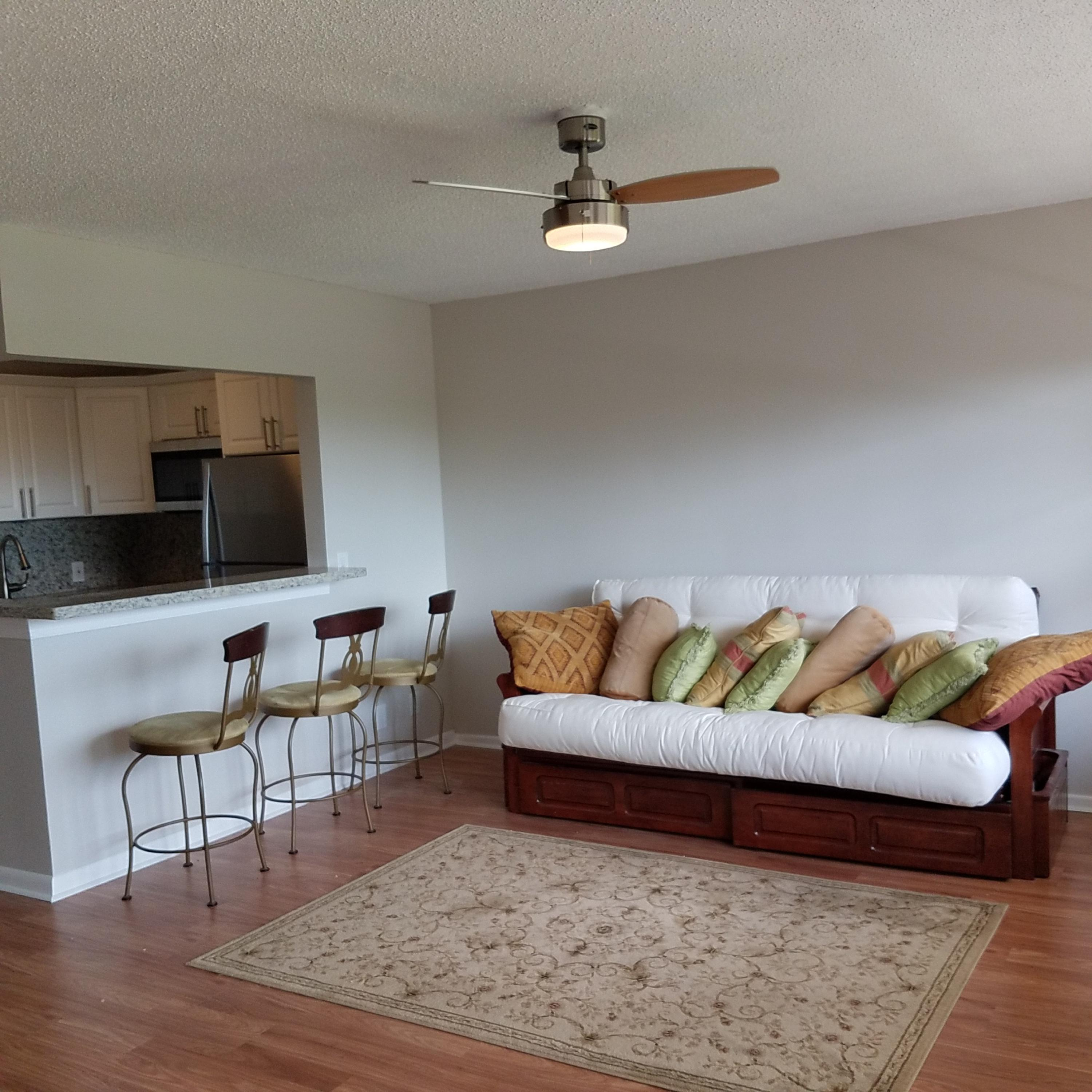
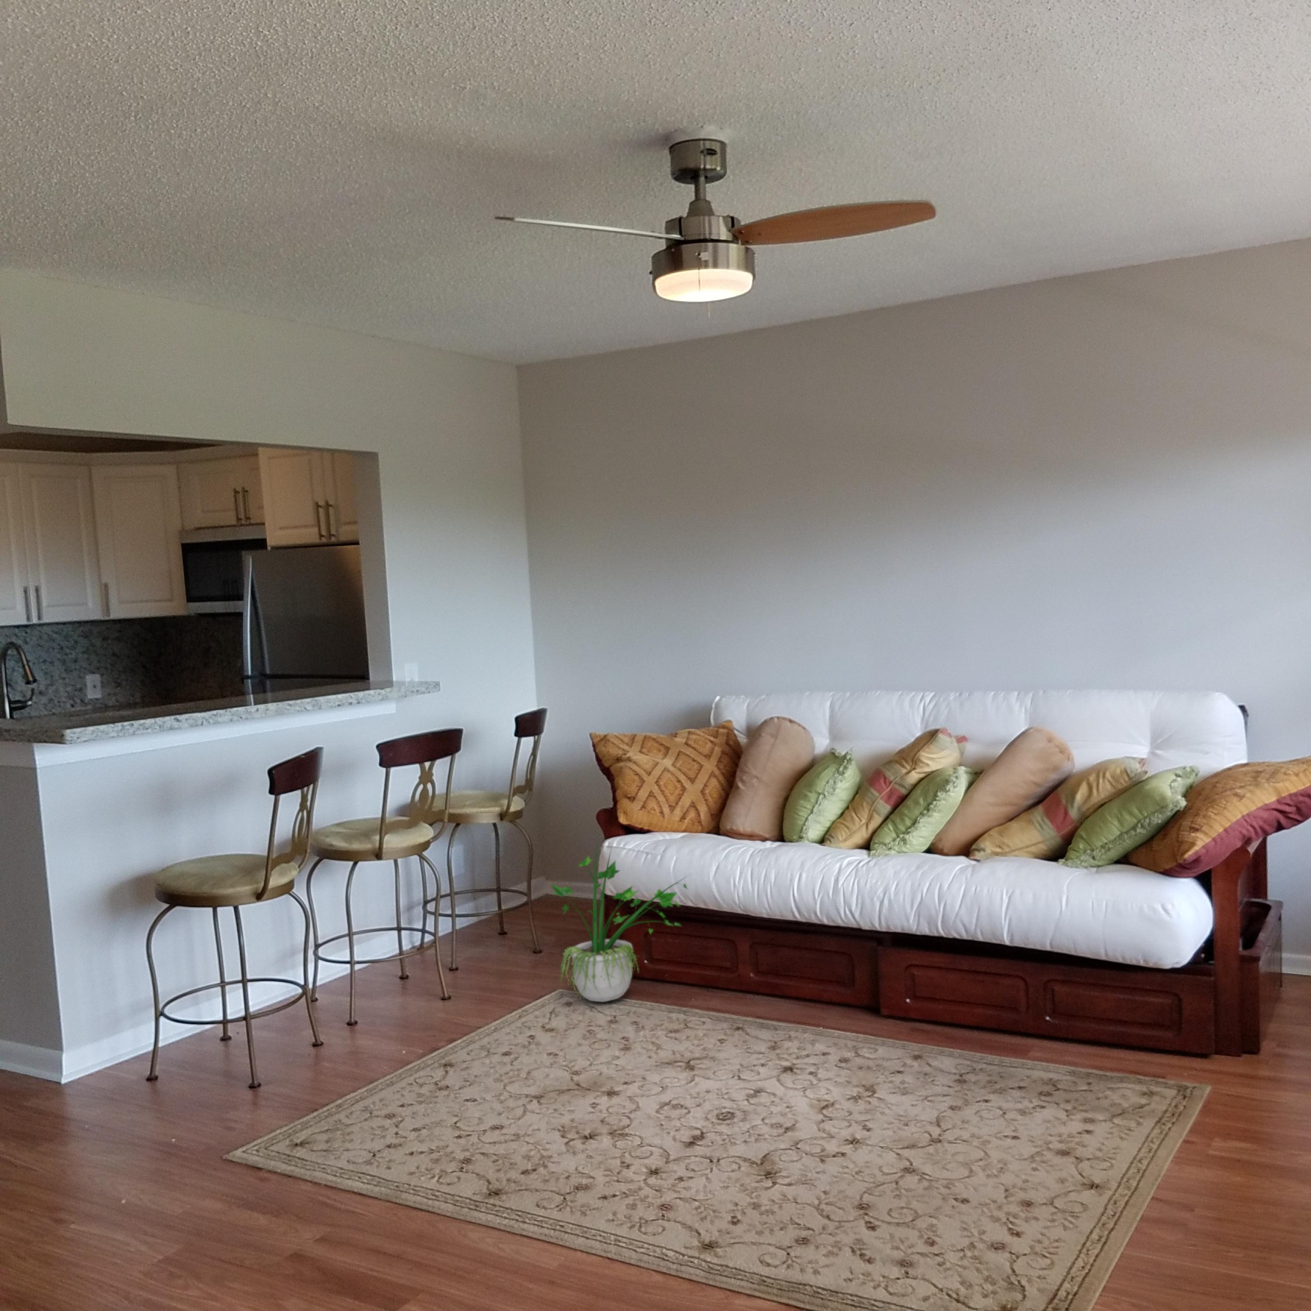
+ potted plant [550,826,693,1002]
